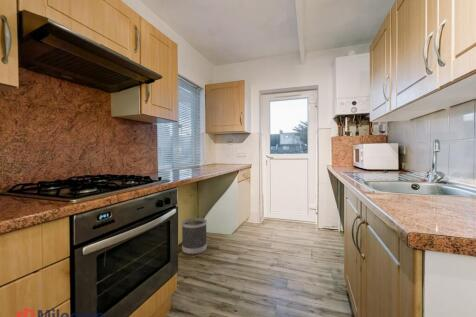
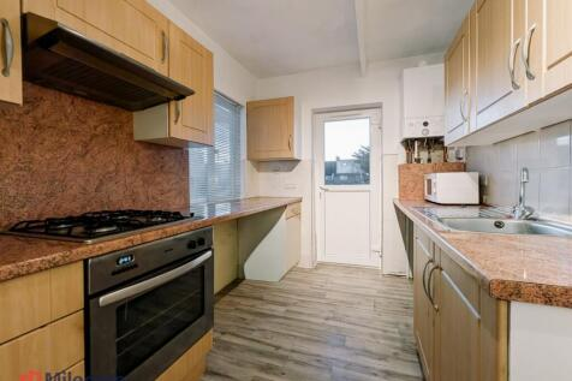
- wastebasket [181,217,208,255]
